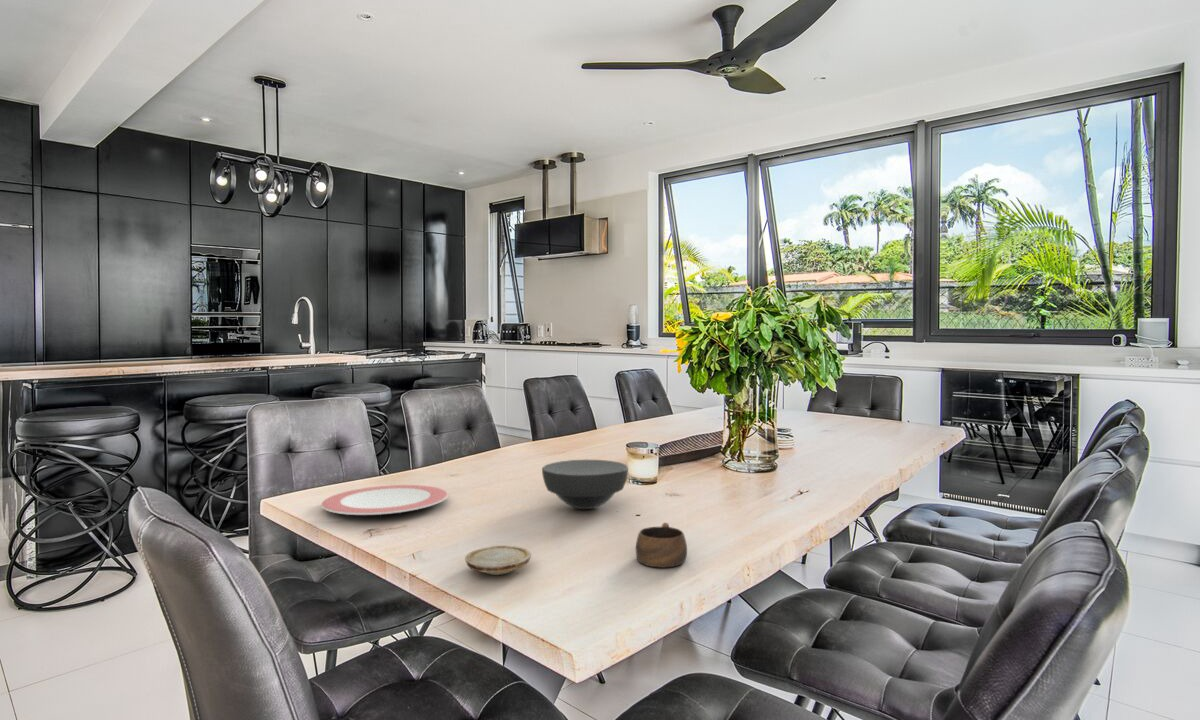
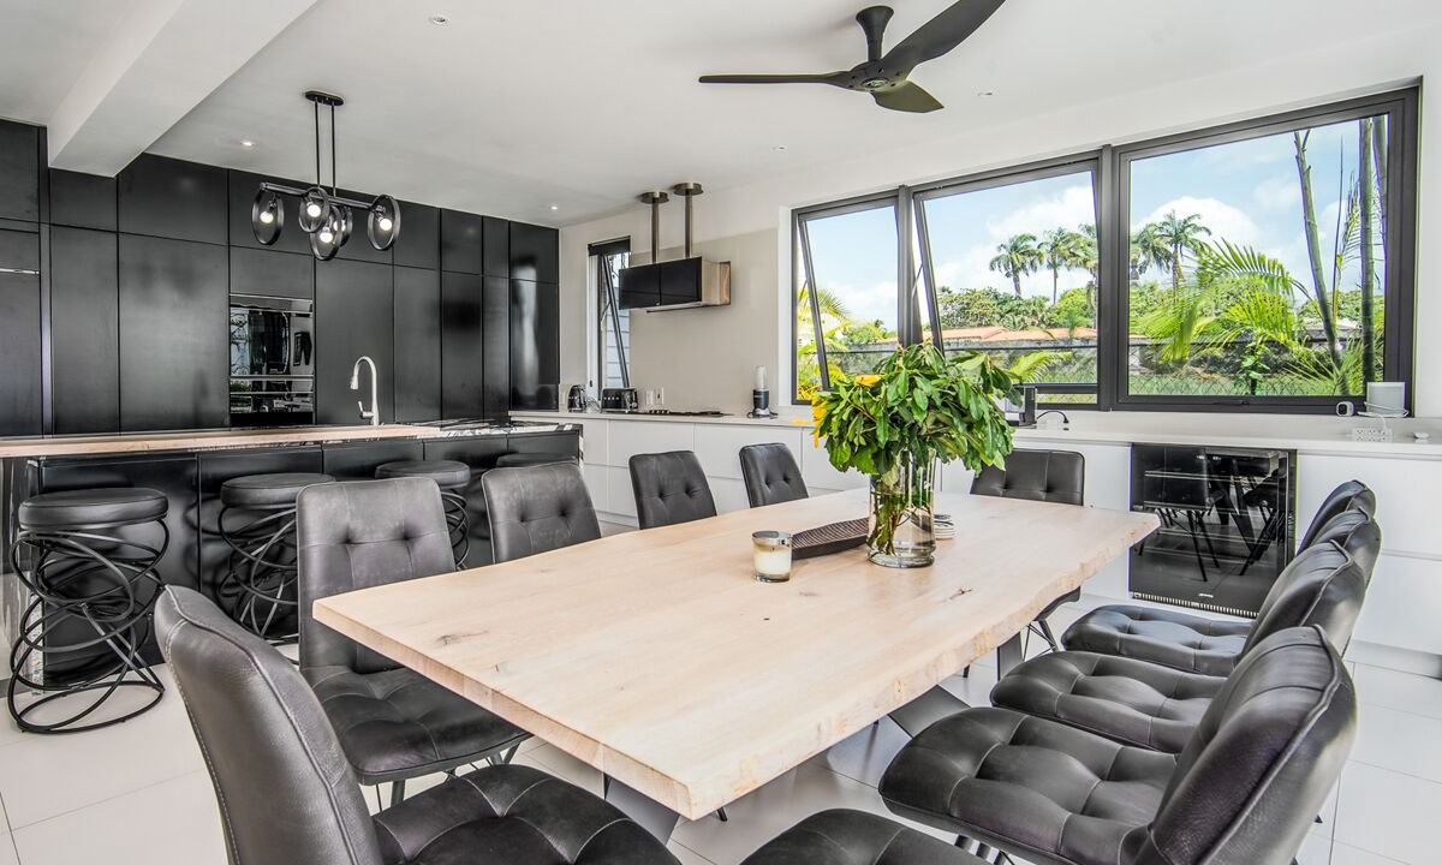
- plate [320,484,449,516]
- wood slice [464,545,532,576]
- bowl [541,459,629,510]
- cup [635,522,688,569]
